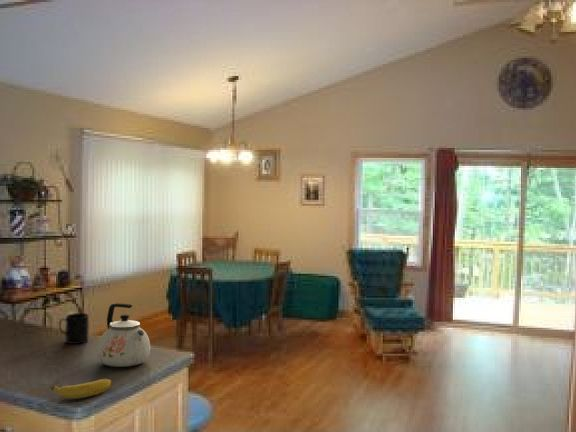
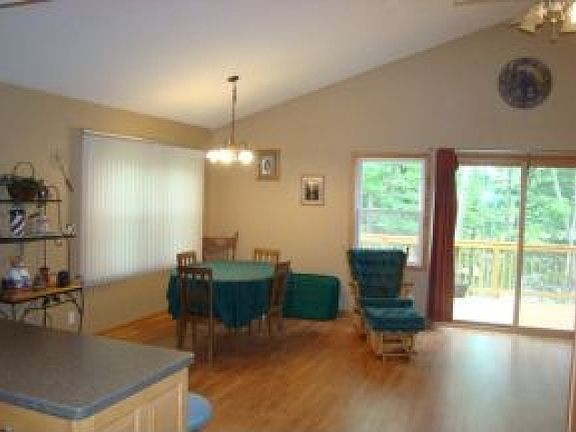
- banana [50,378,113,400]
- mug [58,312,90,345]
- kettle [96,302,151,368]
